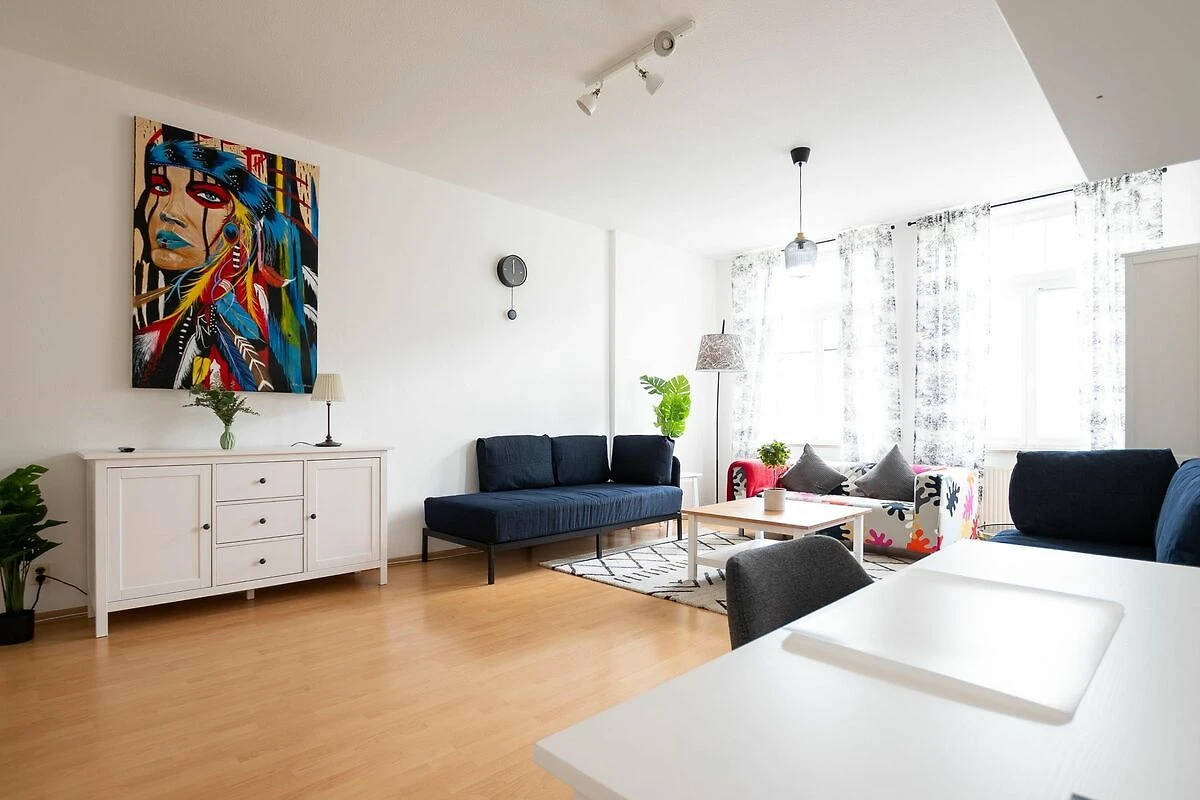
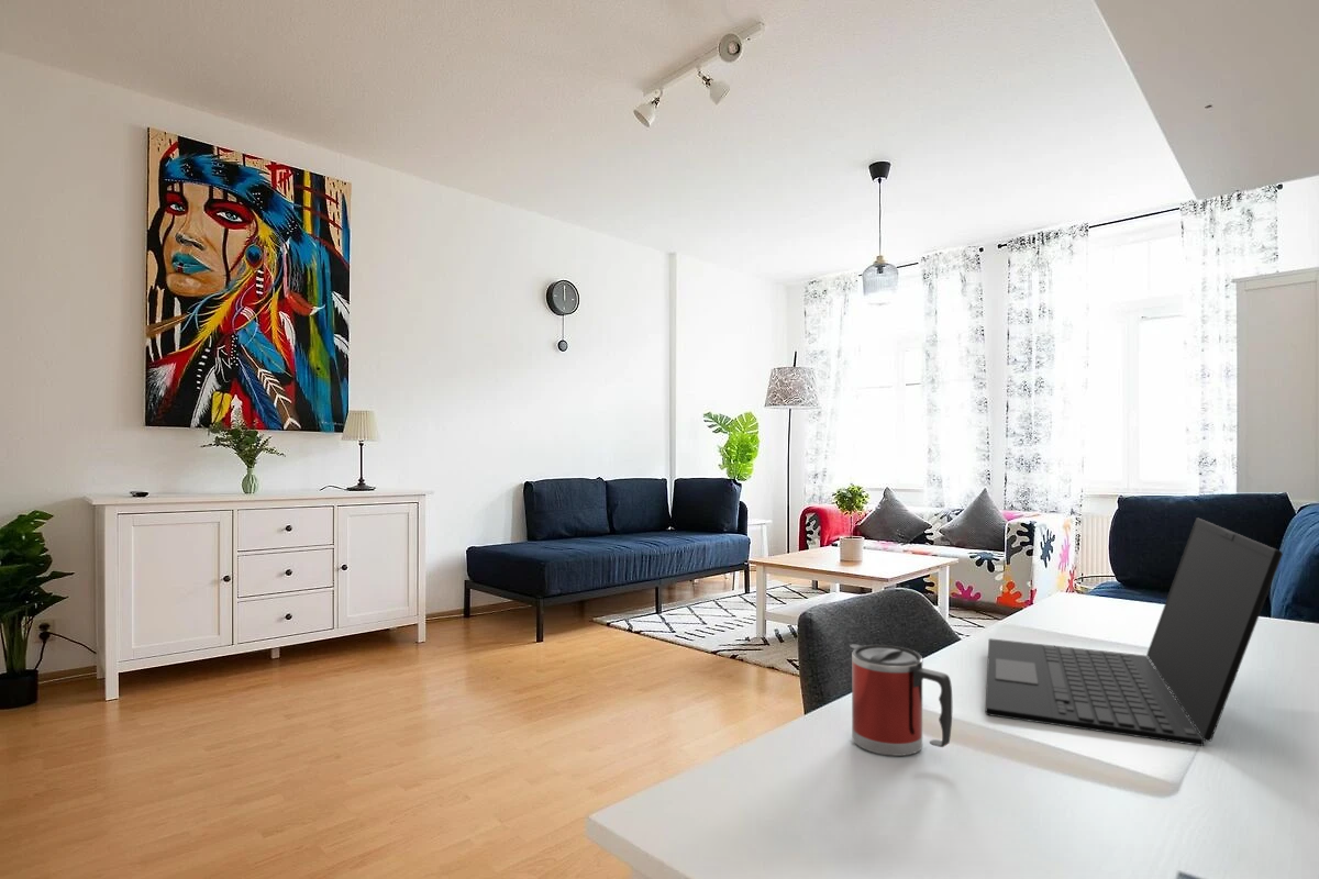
+ laptop [985,516,1284,747]
+ mug [849,644,953,757]
